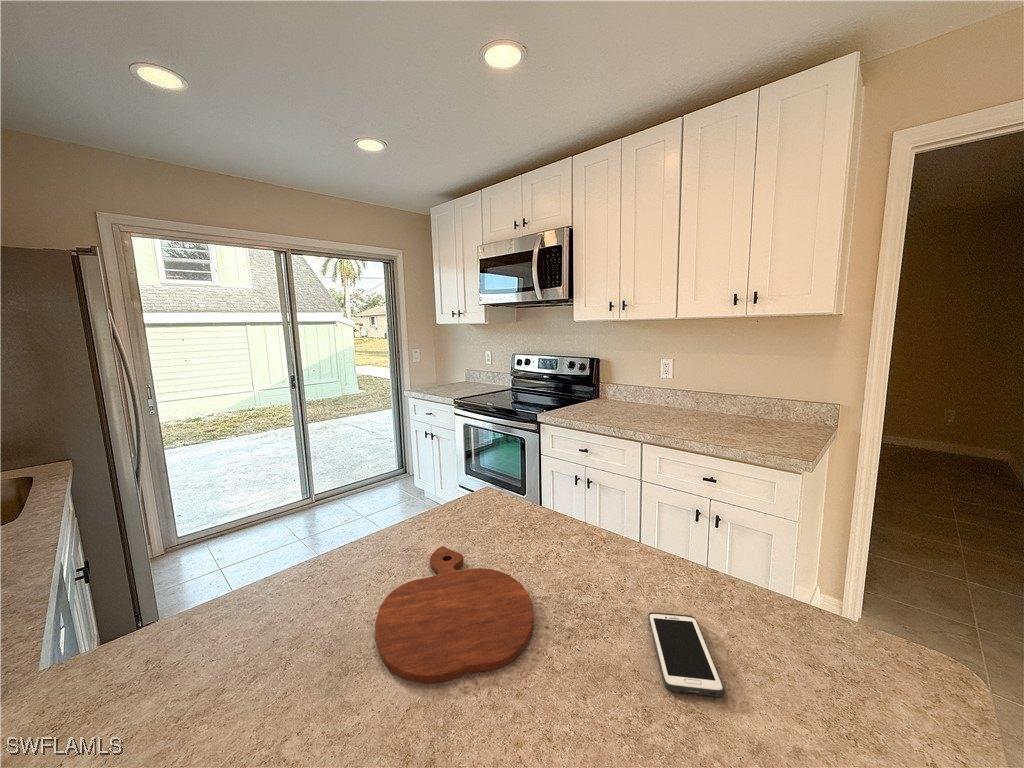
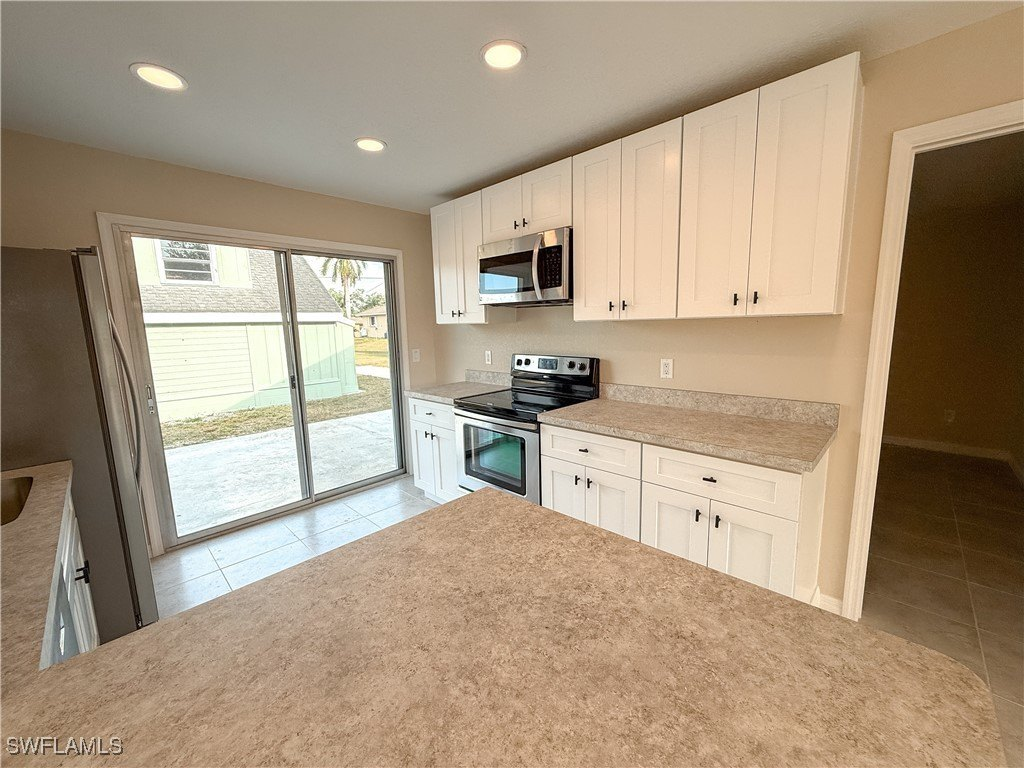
- cell phone [647,611,725,697]
- cutting board [374,545,534,684]
